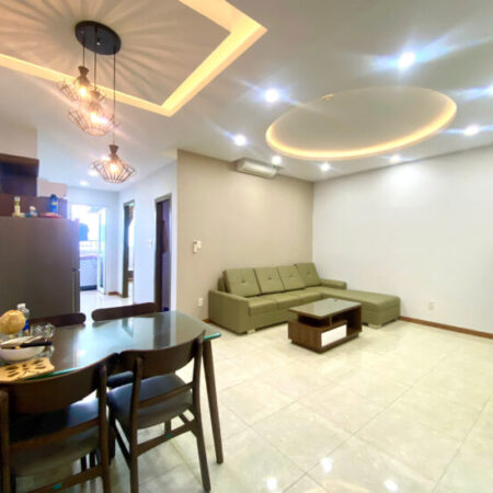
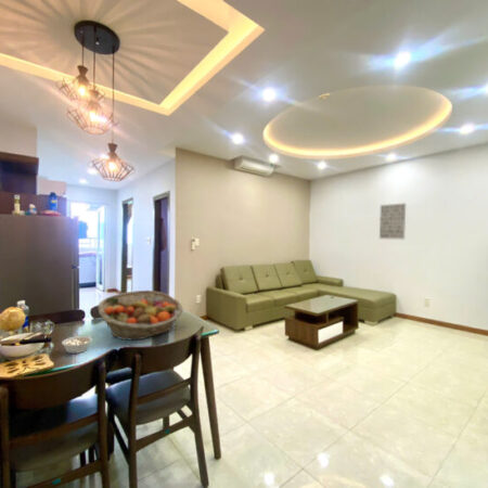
+ fruit basket [97,290,184,341]
+ legume [61,332,93,355]
+ wall art [378,202,407,241]
